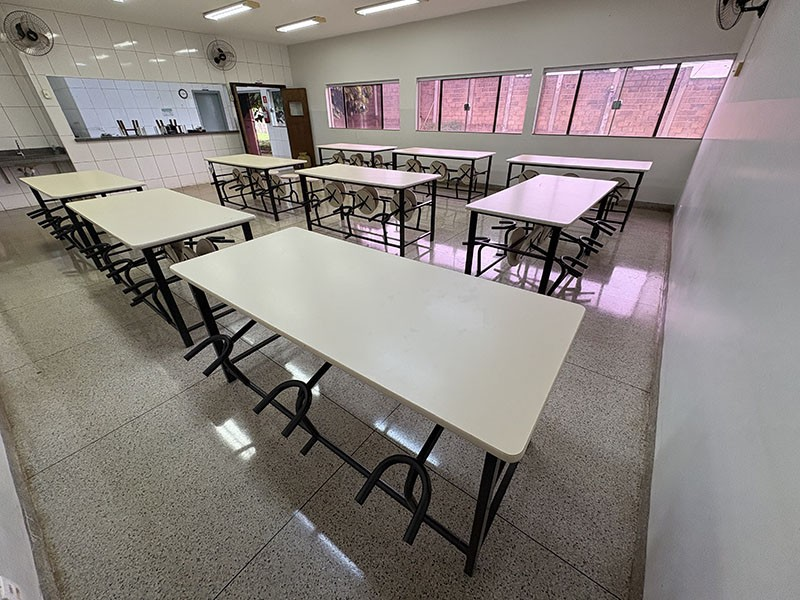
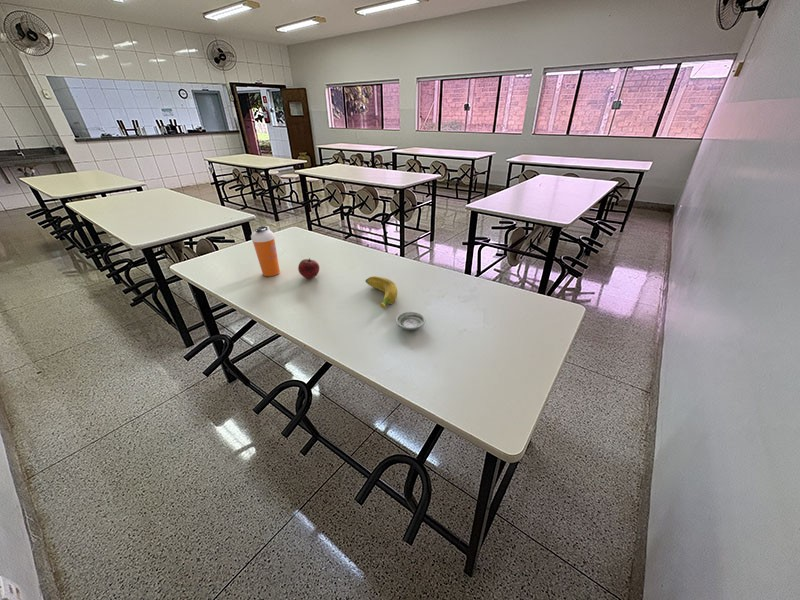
+ banana [365,275,398,310]
+ shaker bottle [250,225,281,277]
+ saucer [395,311,426,331]
+ fruit [297,257,320,280]
